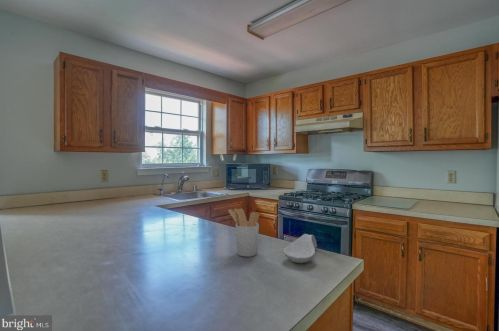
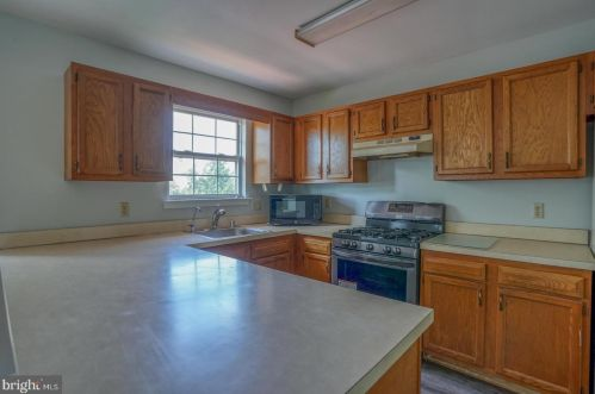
- spoon rest [283,233,318,264]
- utensil holder [227,207,260,258]
